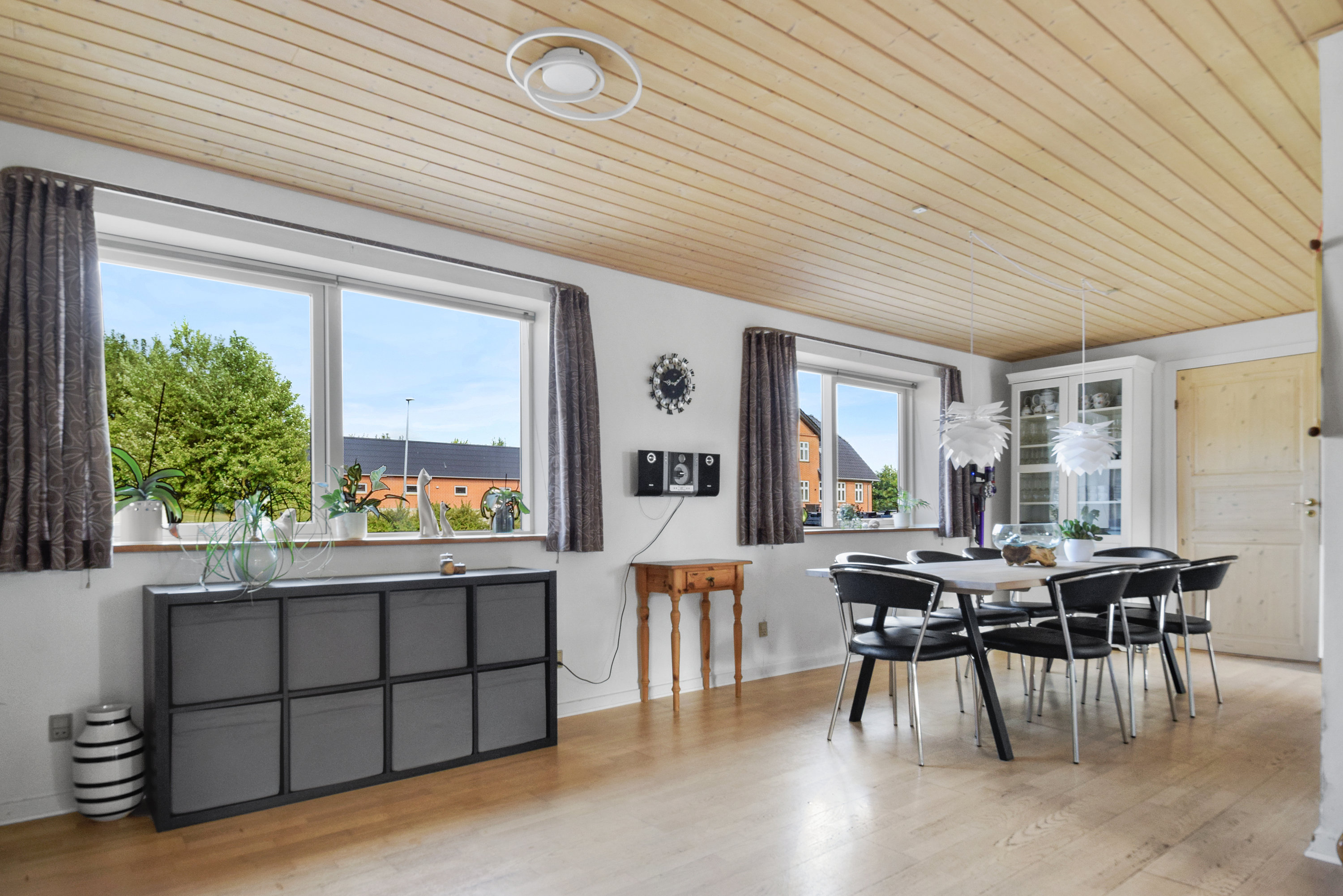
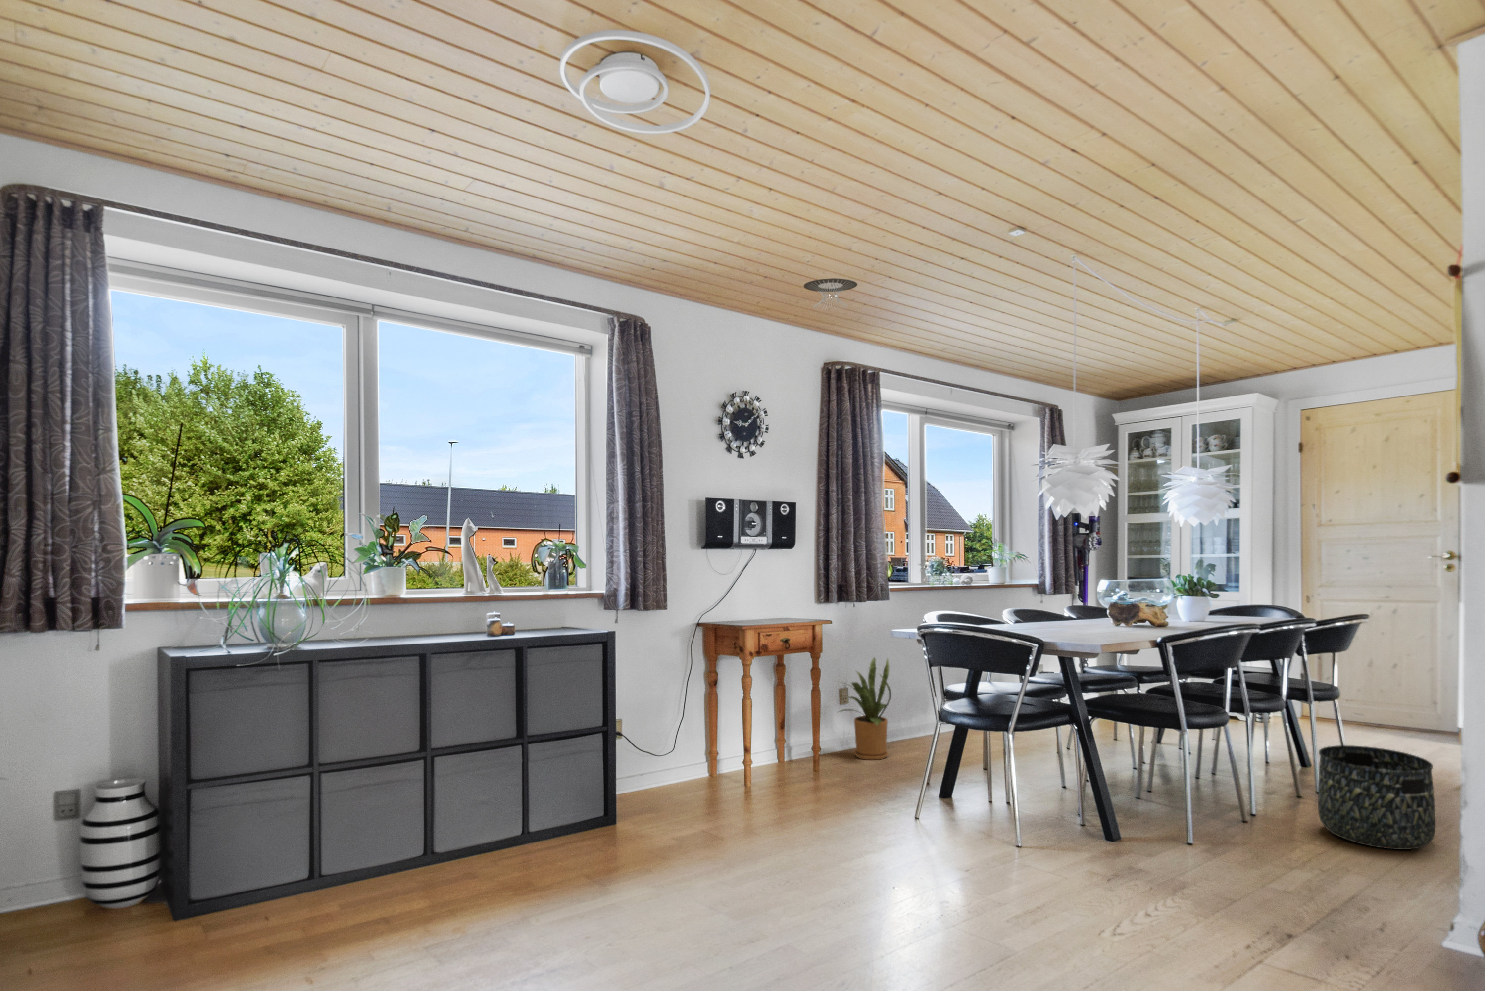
+ basket [1317,745,1436,849]
+ recessed light [803,278,858,312]
+ house plant [833,656,892,760]
